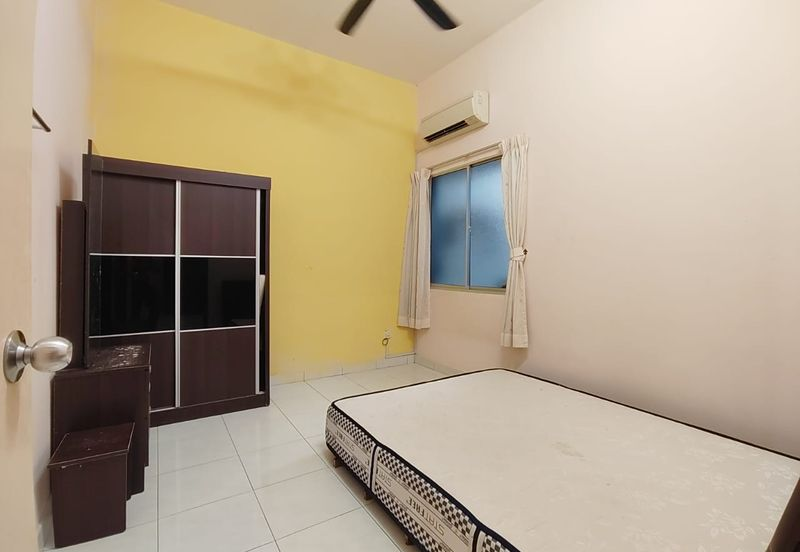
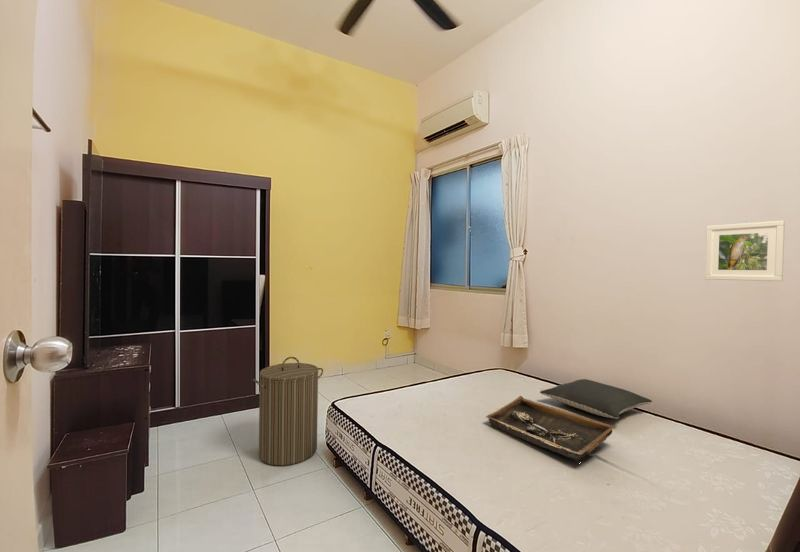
+ laundry hamper [252,356,324,467]
+ tray [485,395,616,462]
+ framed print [704,220,786,282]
+ pillow [539,378,653,420]
